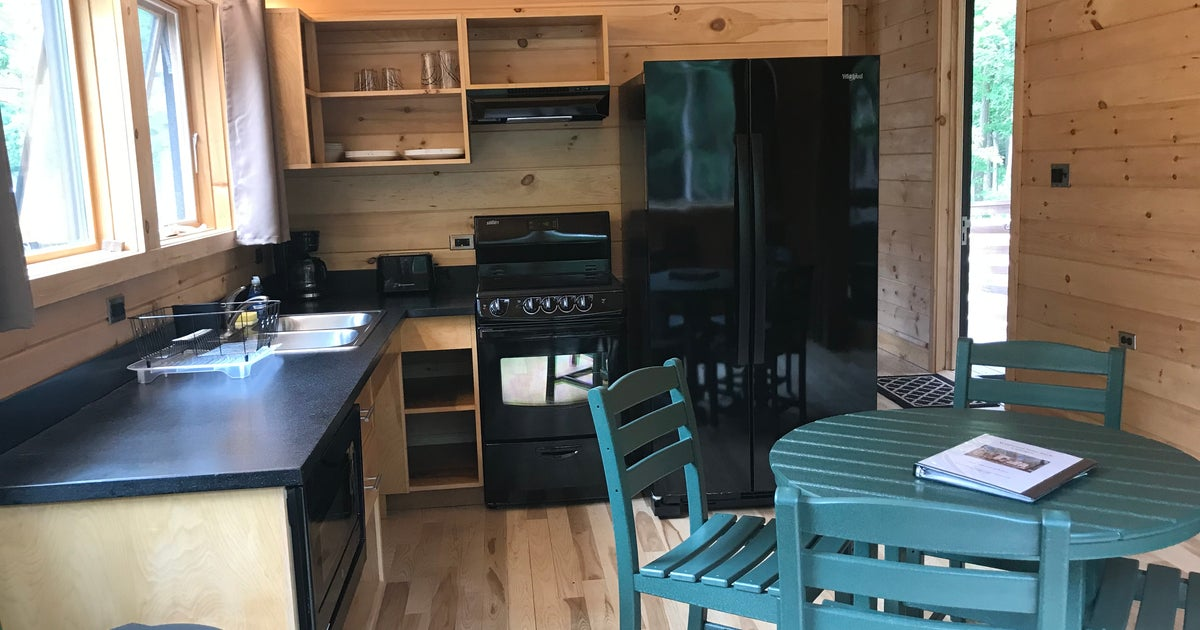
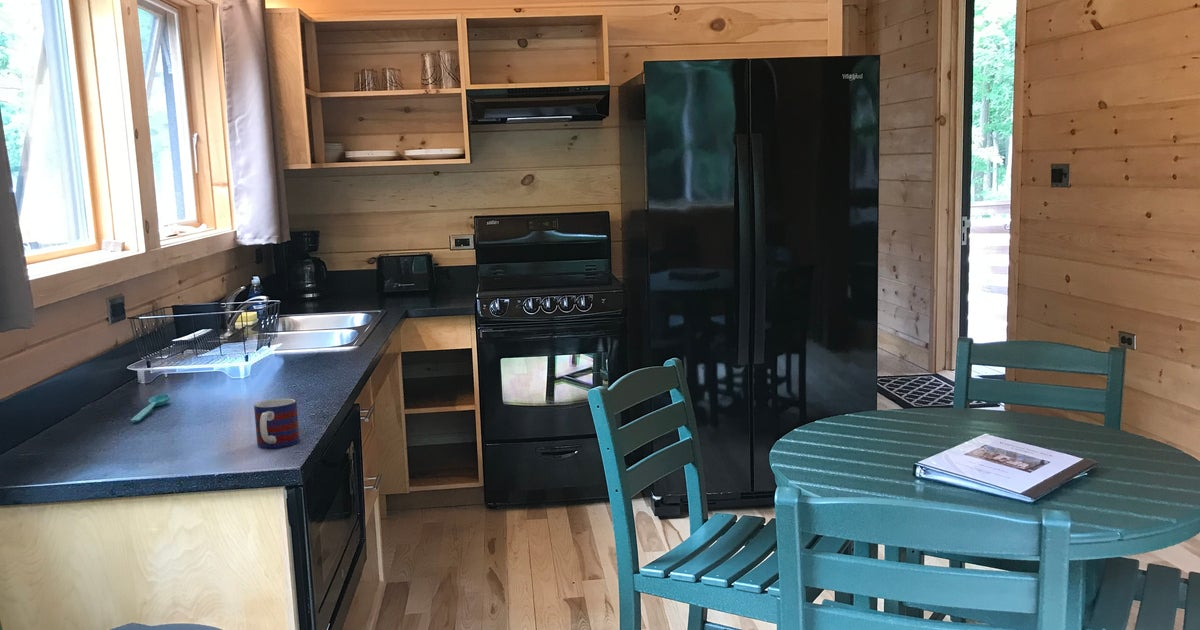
+ mug [253,398,301,449]
+ spoon [130,393,171,423]
